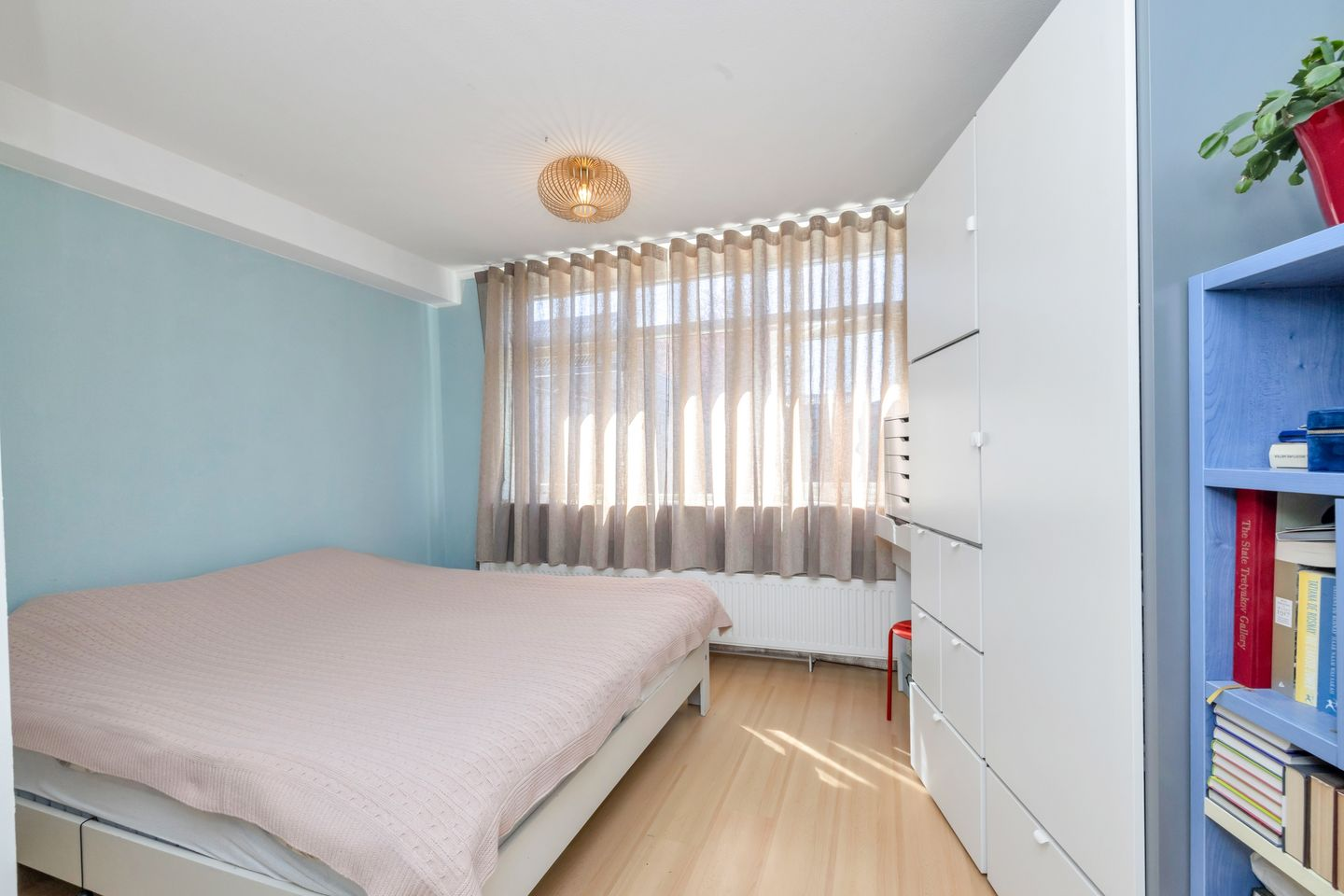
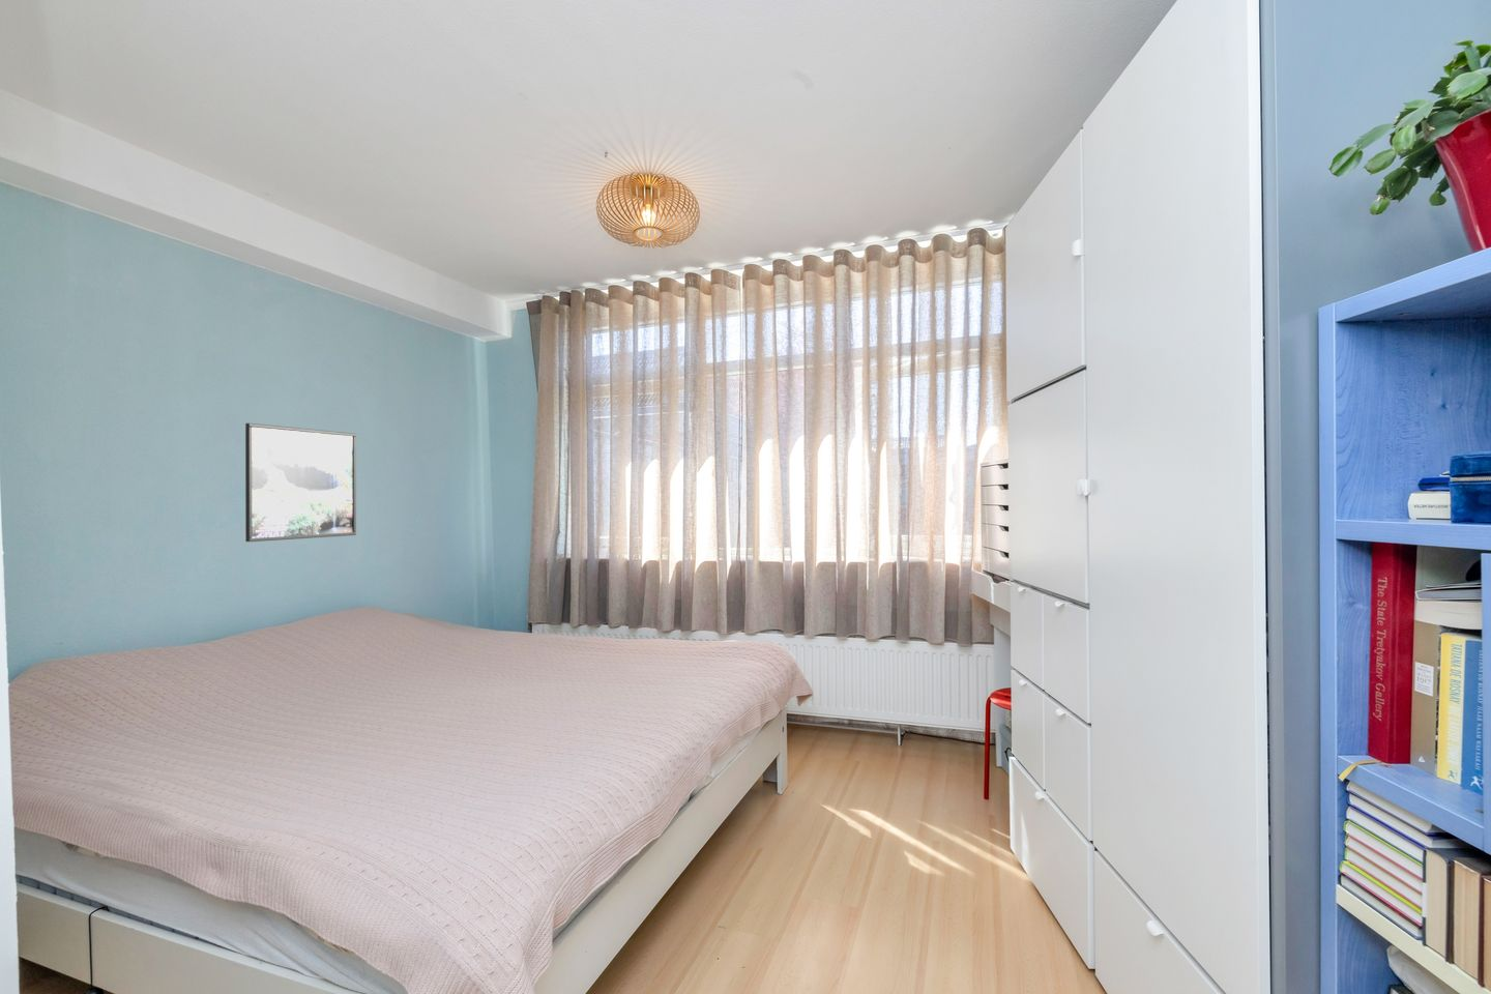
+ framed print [244,423,357,542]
